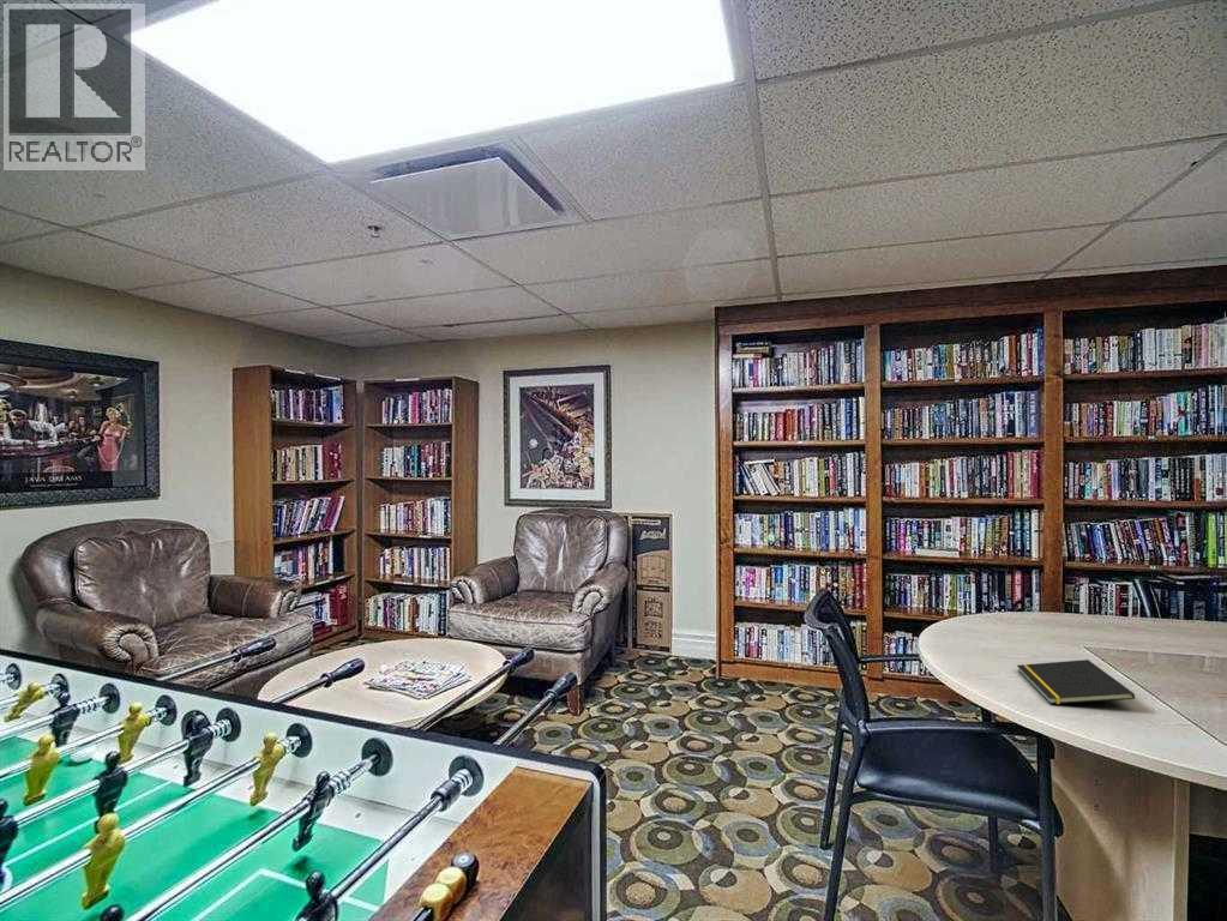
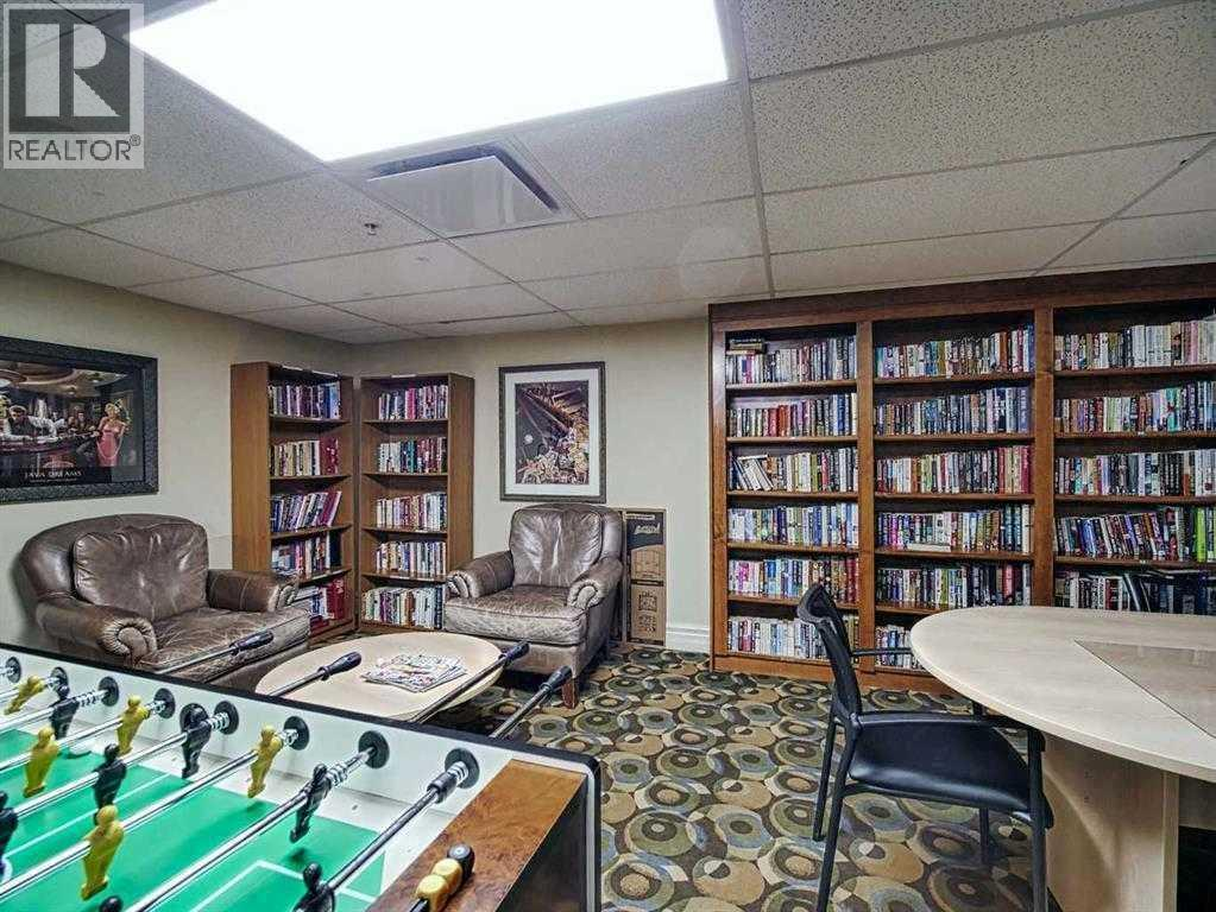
- notepad [1016,658,1136,705]
